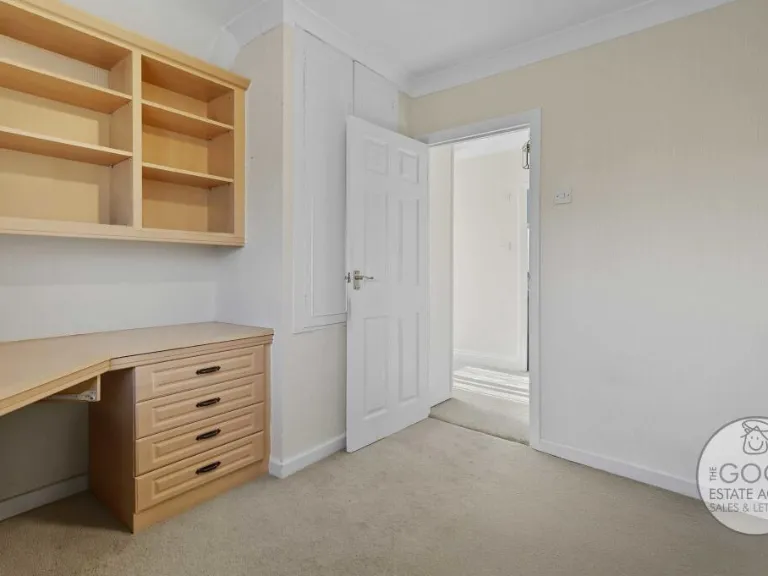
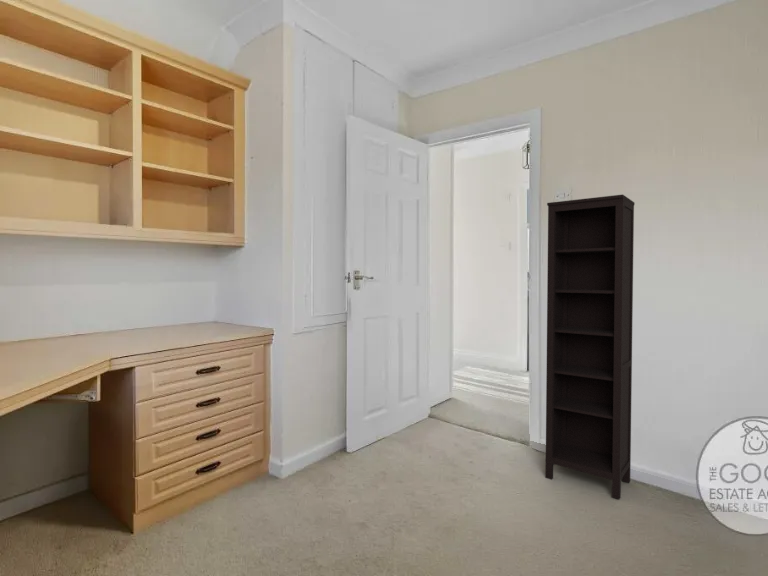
+ bookcase [544,194,635,500]
